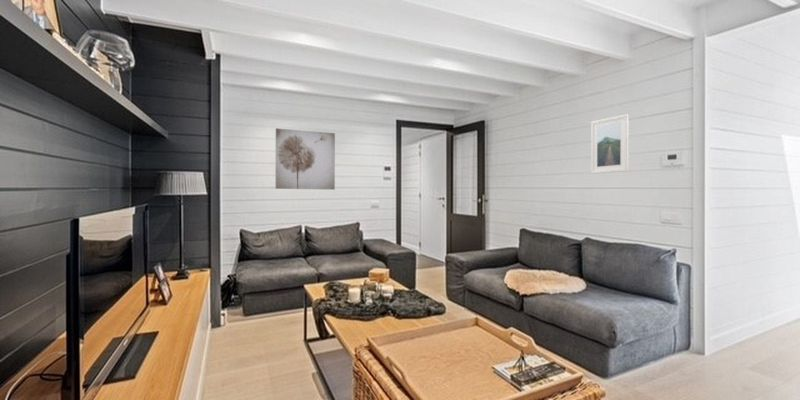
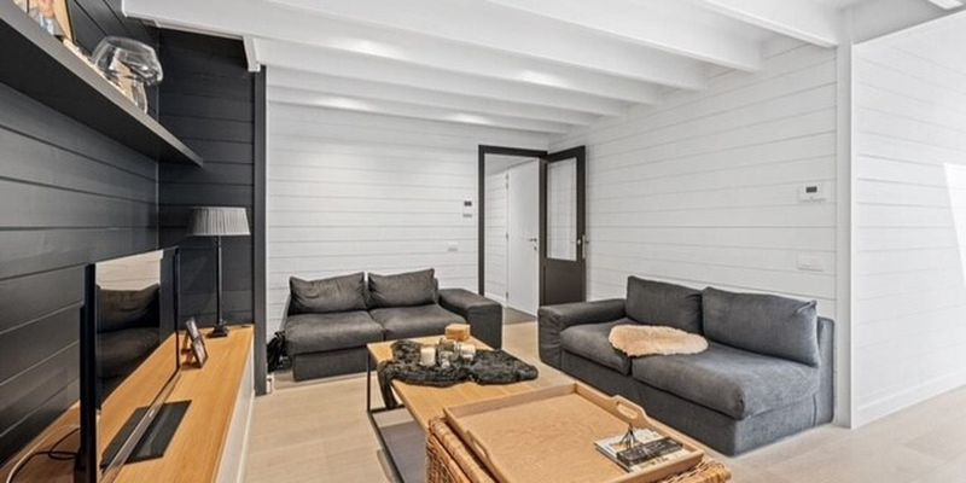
- wall art [275,127,336,191]
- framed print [590,113,629,175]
